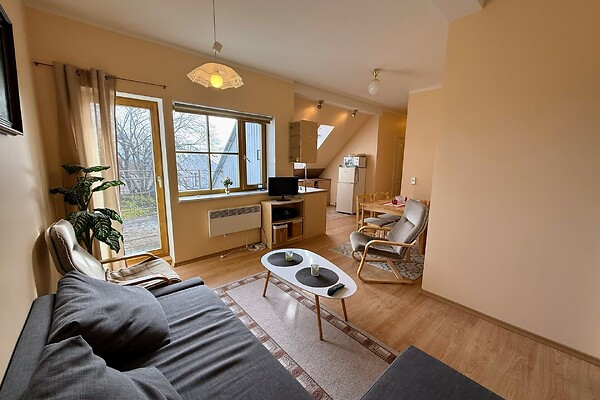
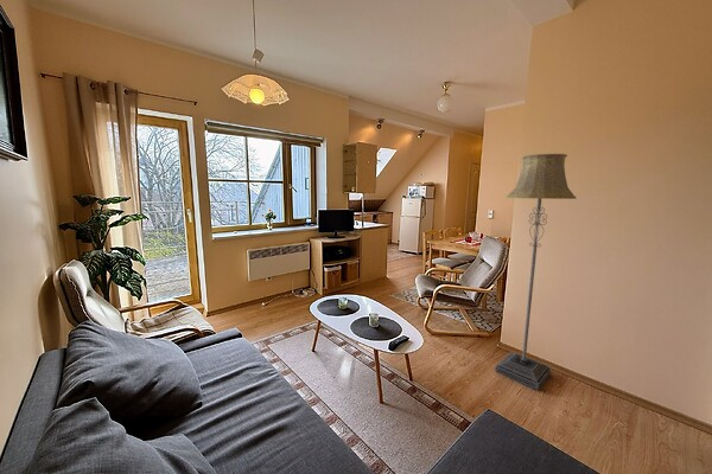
+ floor lamp [494,153,578,391]
